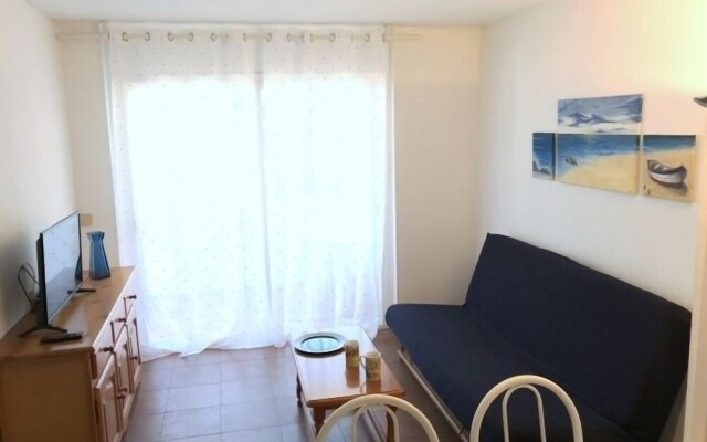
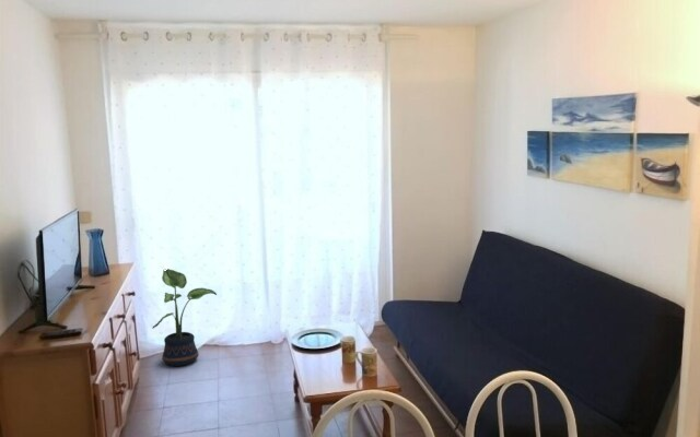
+ potted plant [151,268,218,367]
